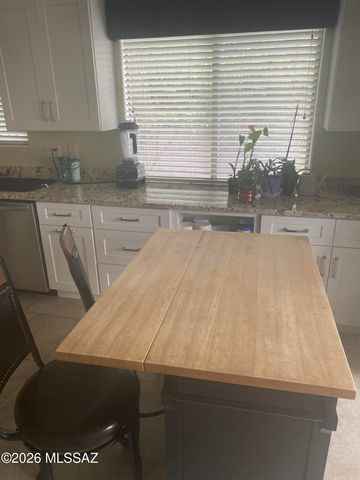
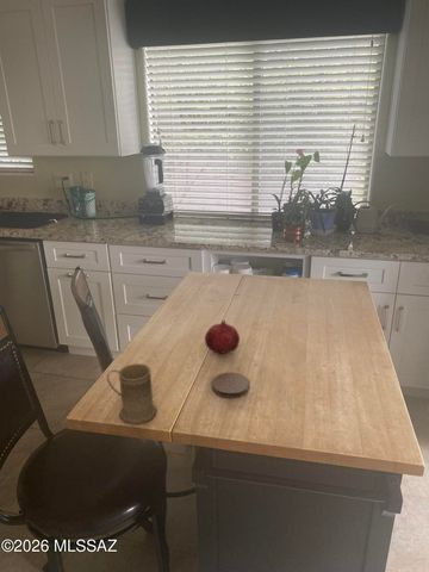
+ mug [106,362,158,425]
+ coaster [211,372,250,399]
+ fruit [204,319,241,354]
